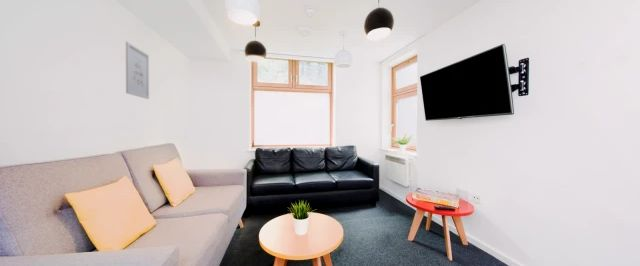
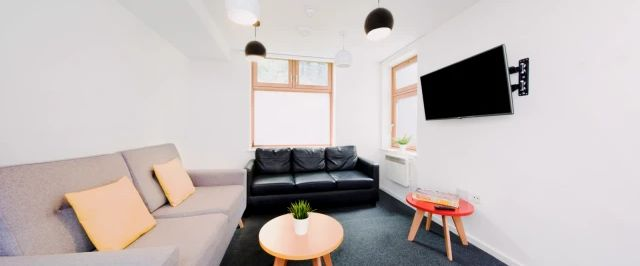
- wall art [125,40,150,100]
